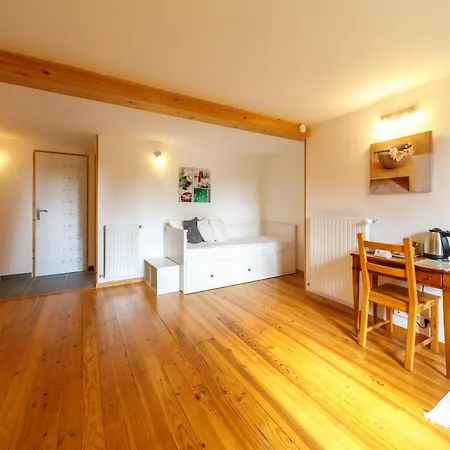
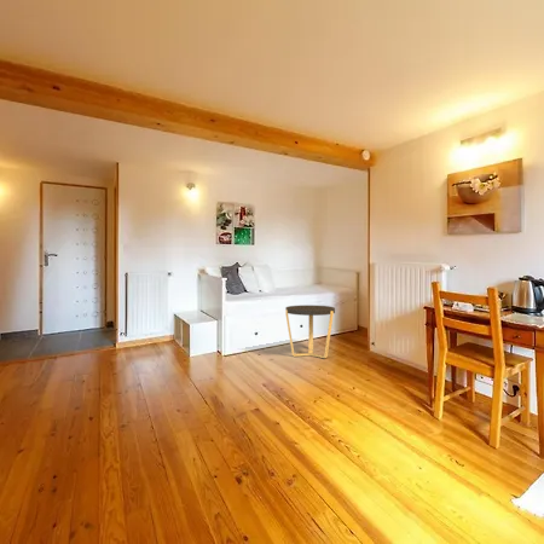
+ side table [284,305,336,359]
